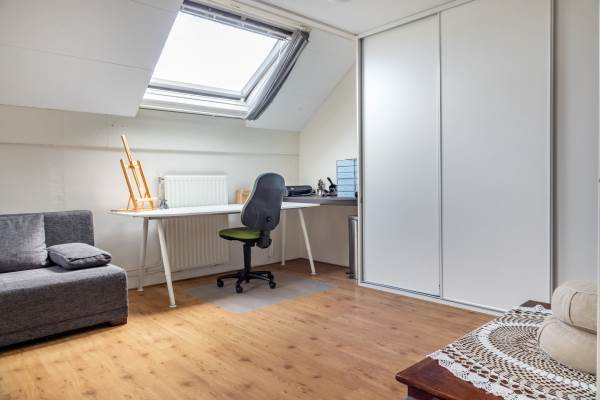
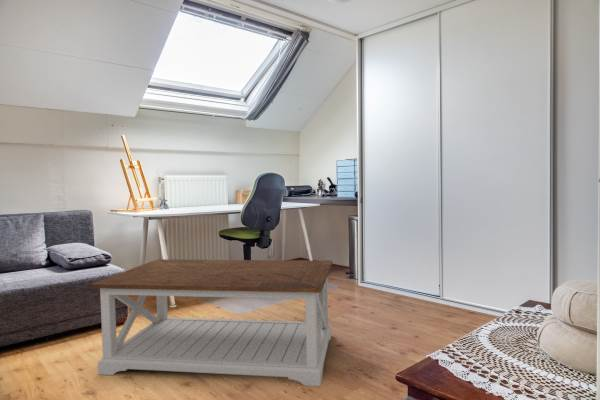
+ coffee table [90,258,333,387]
